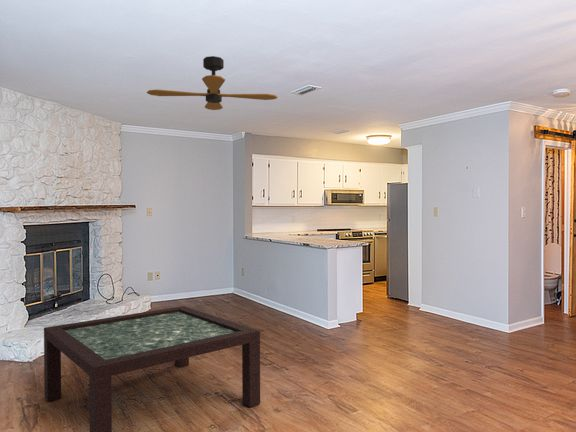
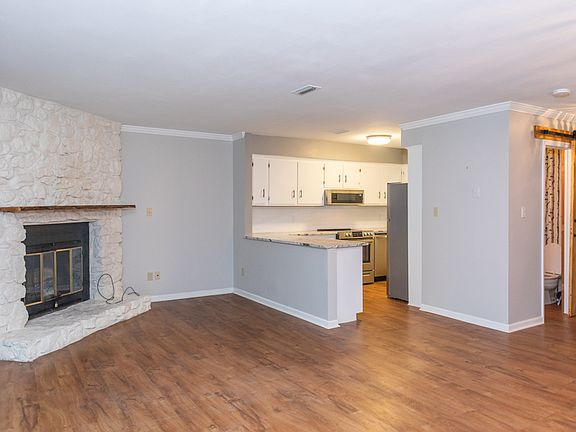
- ceiling fan [146,55,279,111]
- coffee table [43,305,261,432]
